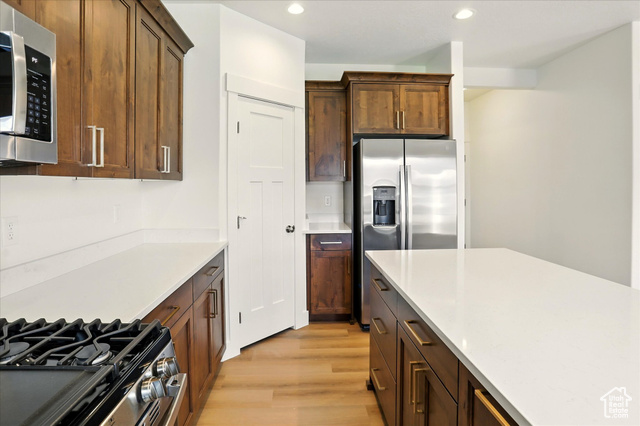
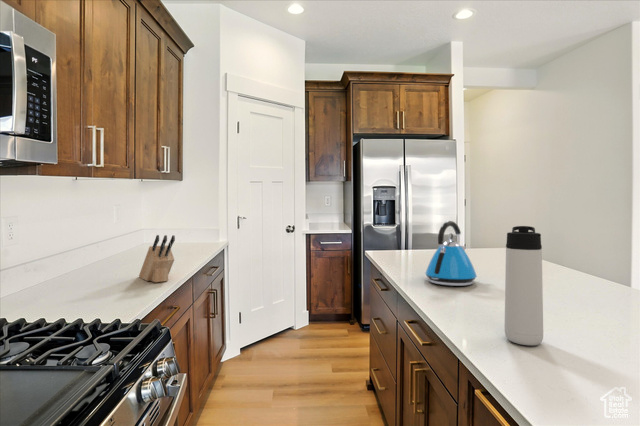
+ kettle [424,220,478,287]
+ thermos bottle [504,225,544,346]
+ knife block [138,234,176,283]
